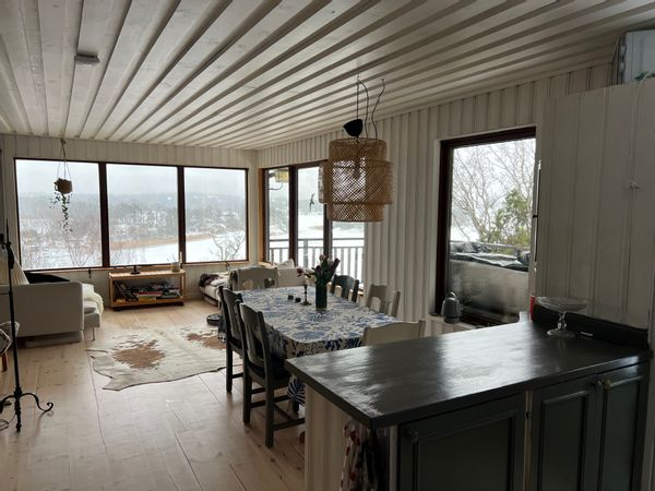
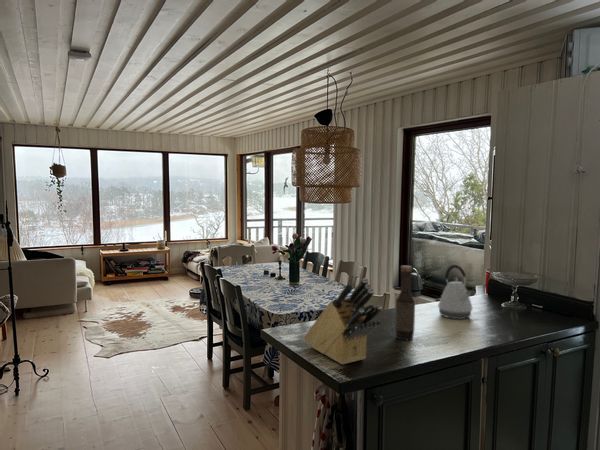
+ bottle [394,265,416,341]
+ kettle [437,264,473,320]
+ knife block [303,277,383,365]
